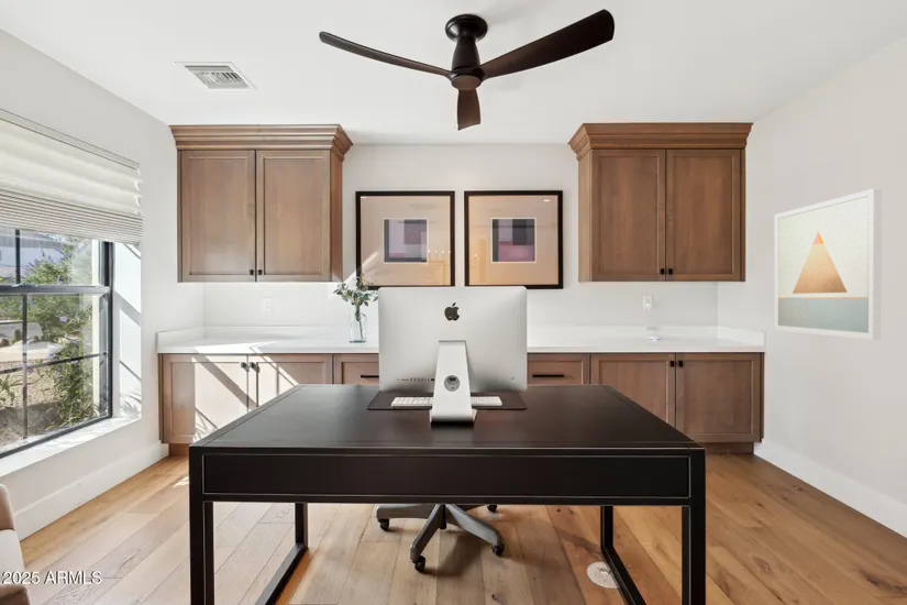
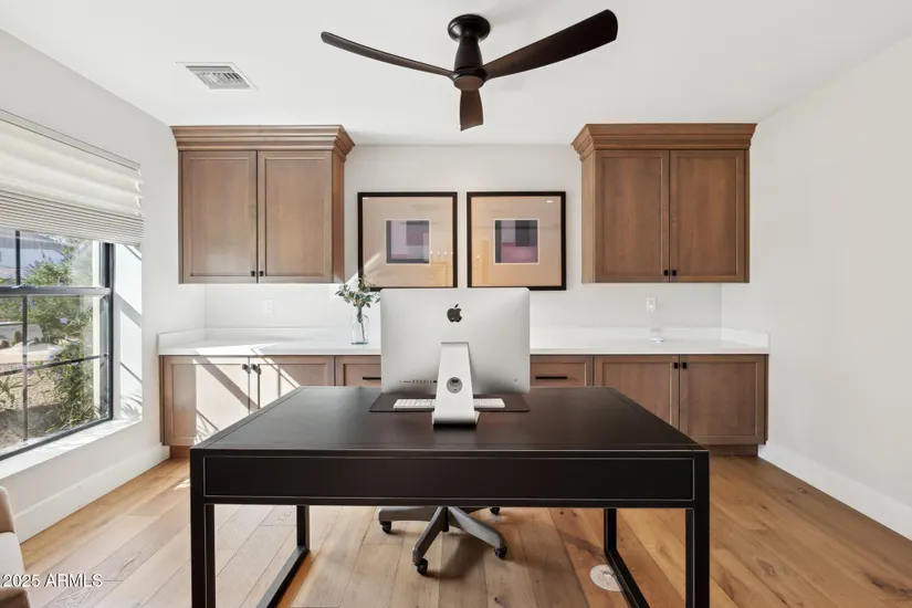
- wall art [773,188,883,341]
